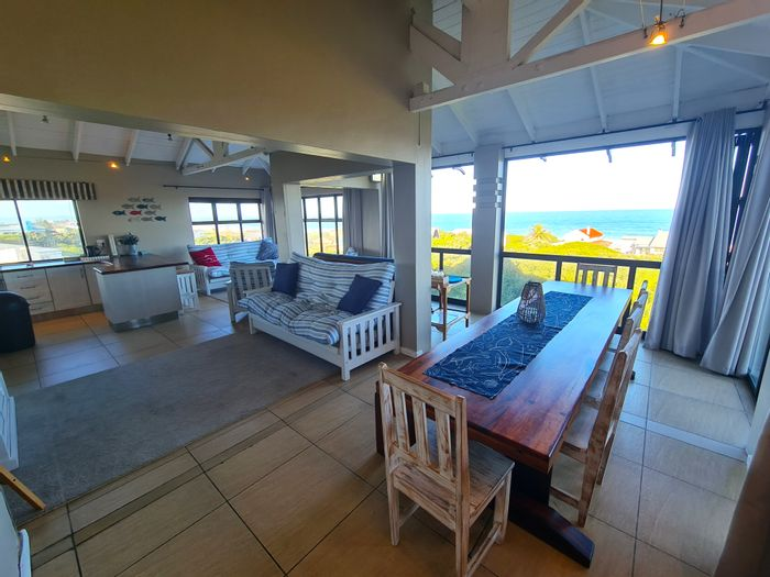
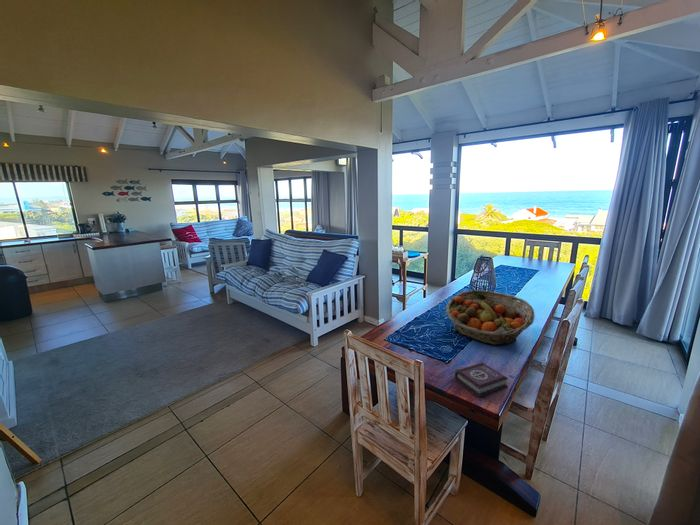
+ fruit basket [445,289,536,346]
+ book [454,361,509,398]
